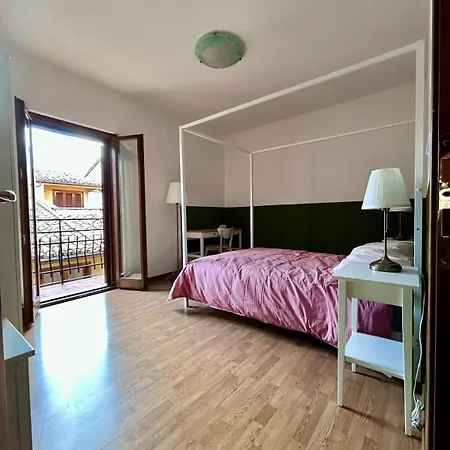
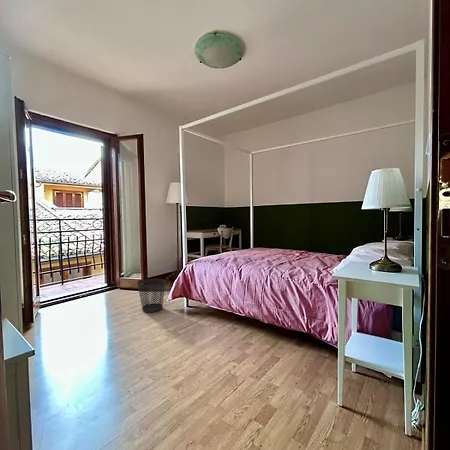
+ wastebasket [137,278,167,313]
